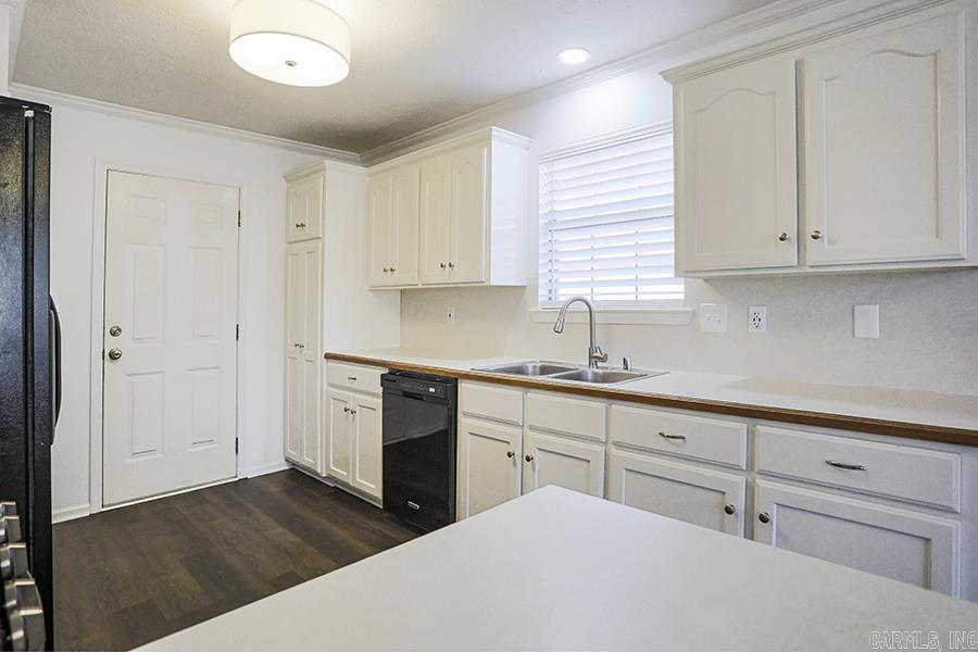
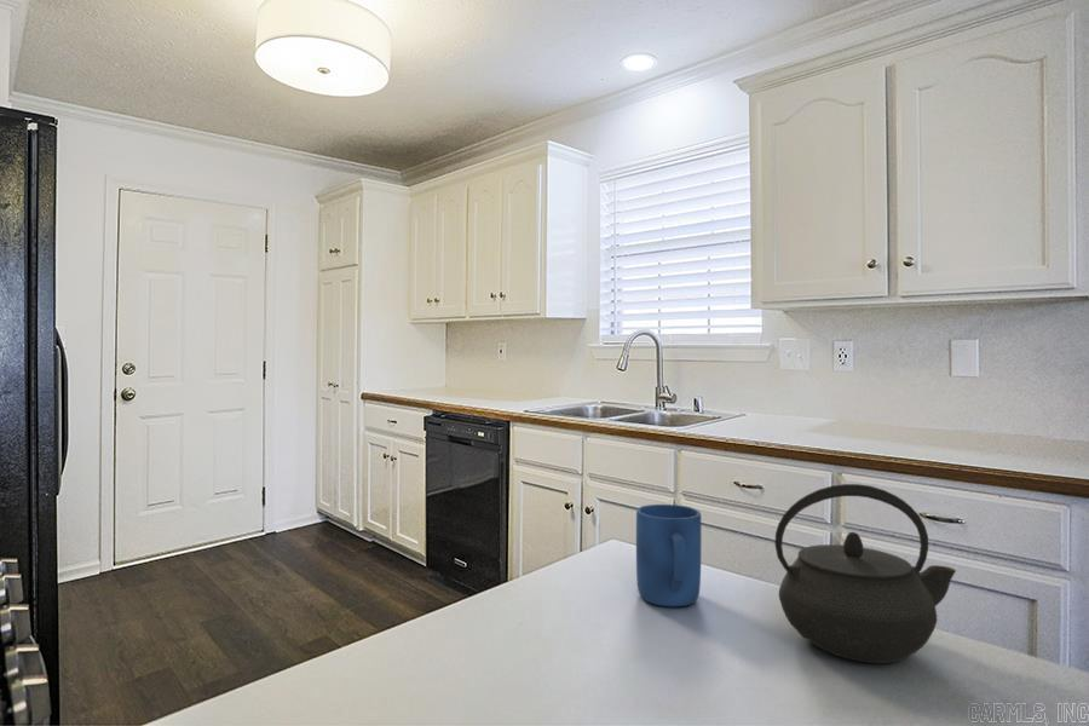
+ kettle [774,483,957,664]
+ mug [635,503,702,607]
